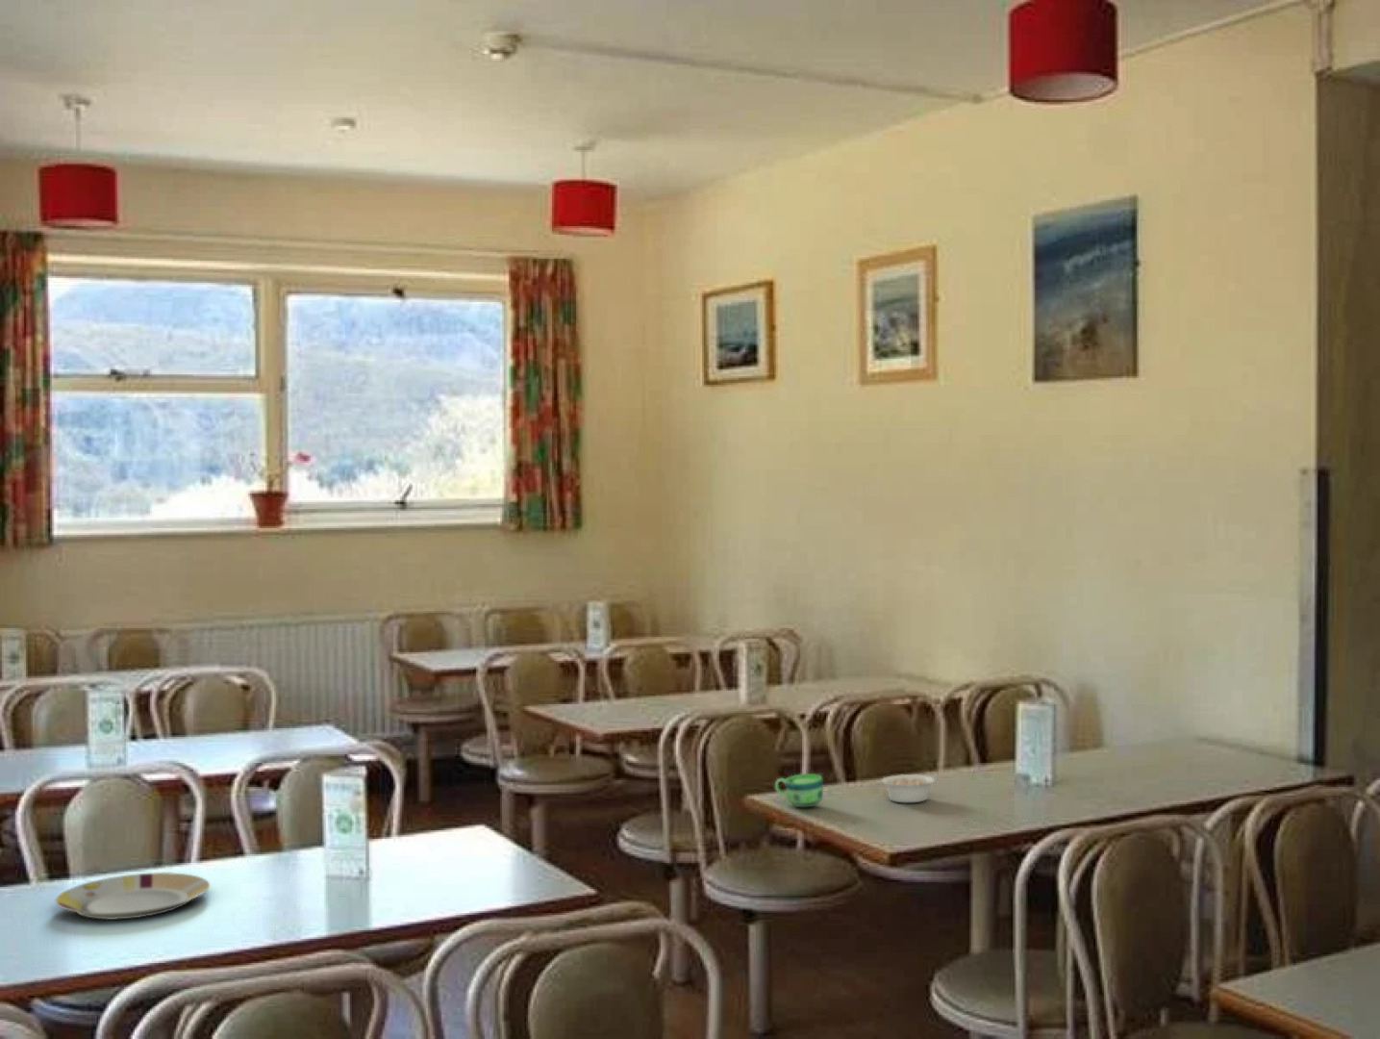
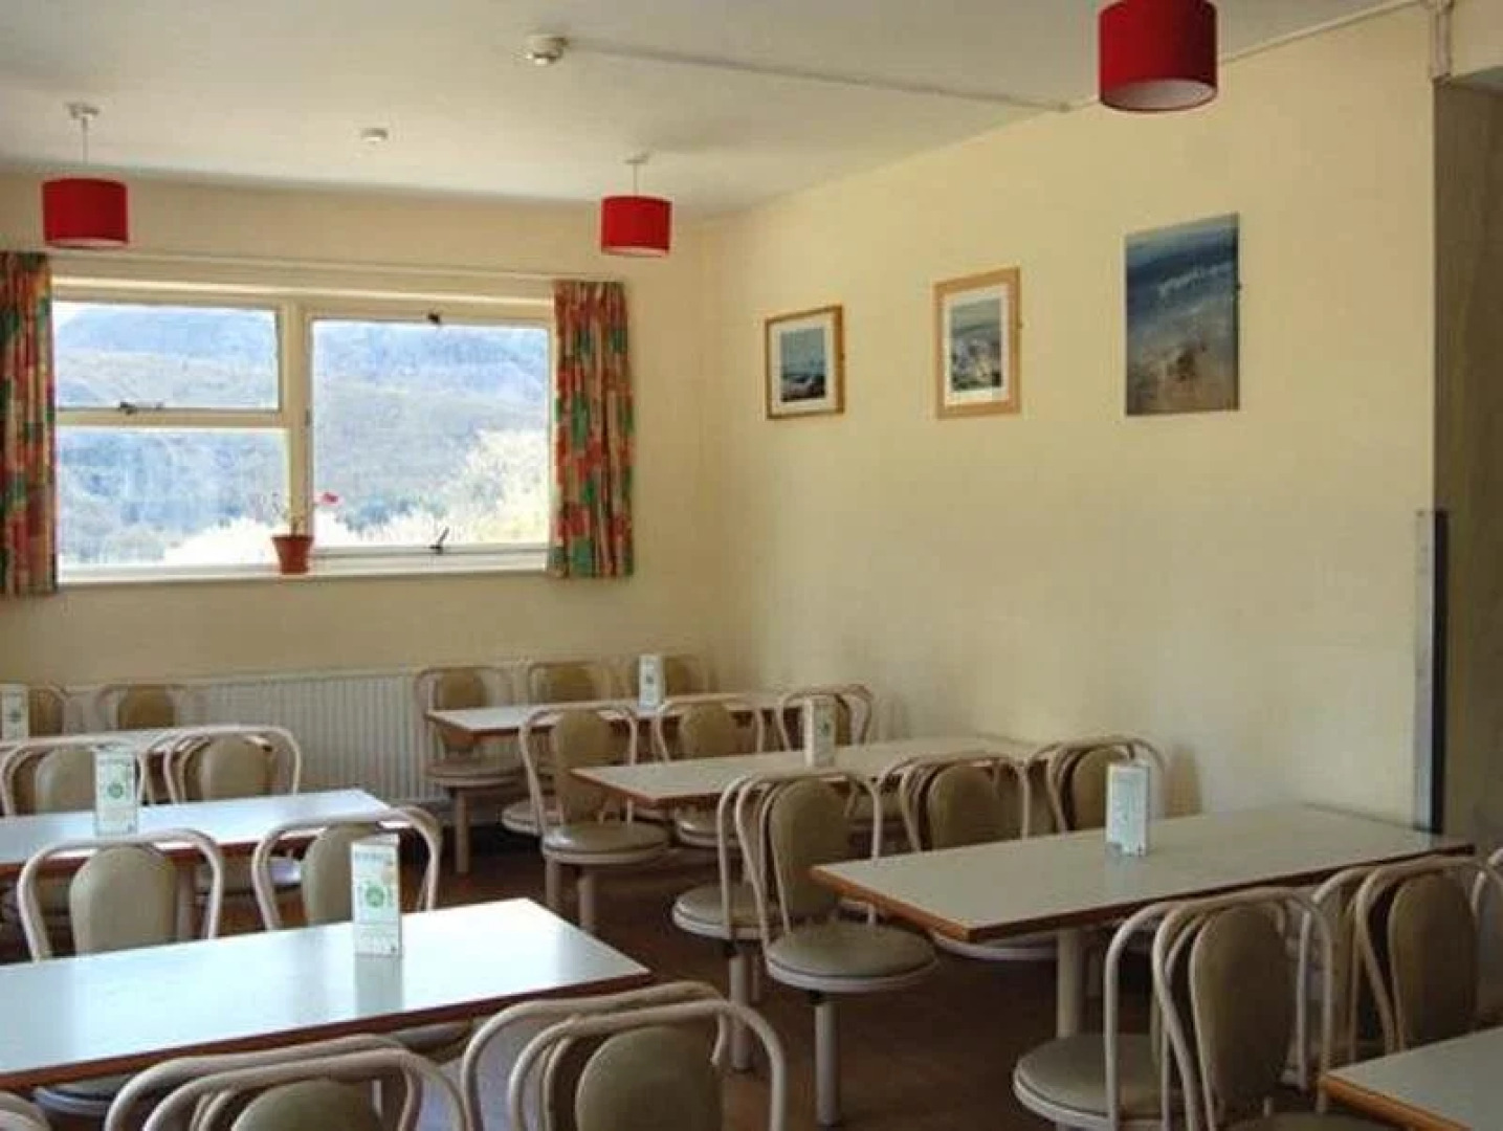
- legume [880,774,947,803]
- cup [775,773,824,808]
- plate [53,872,211,921]
